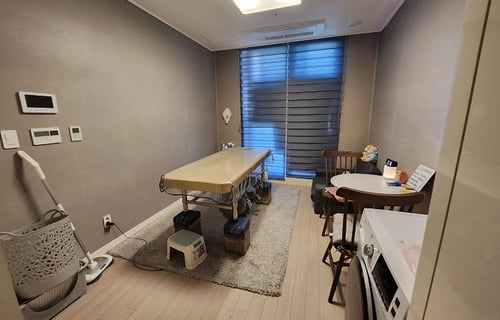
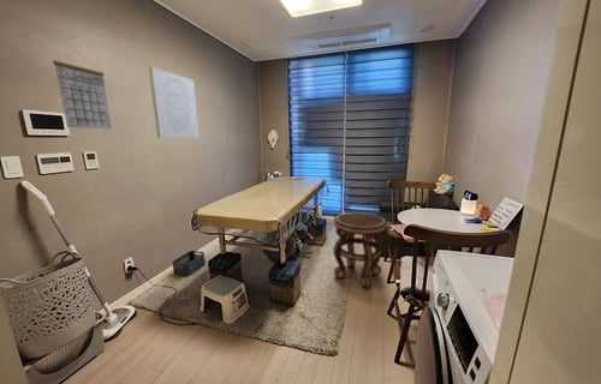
+ storage bin [172,250,207,277]
+ wall art [148,66,200,139]
+ calendar [52,52,112,131]
+ side table [333,211,388,289]
